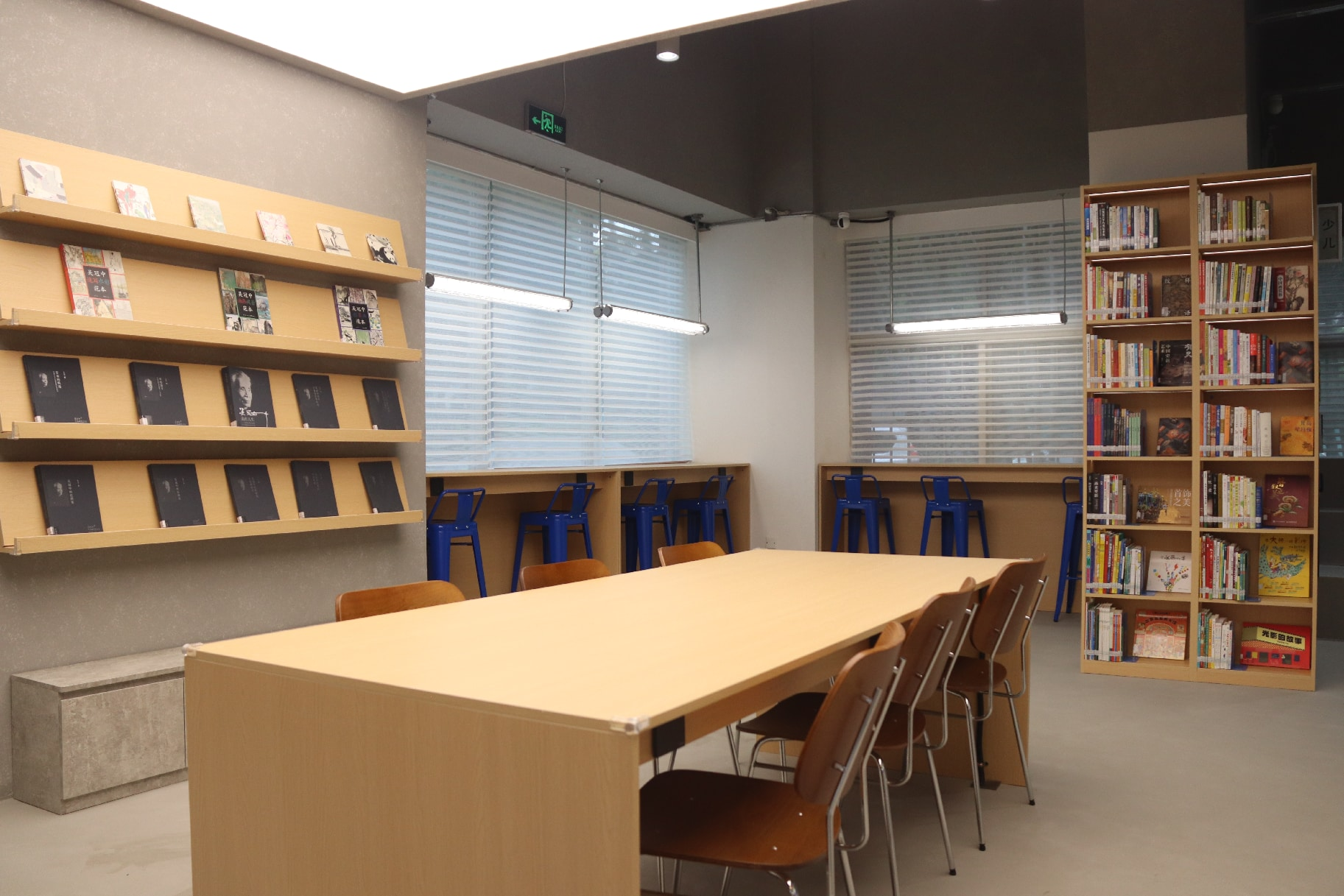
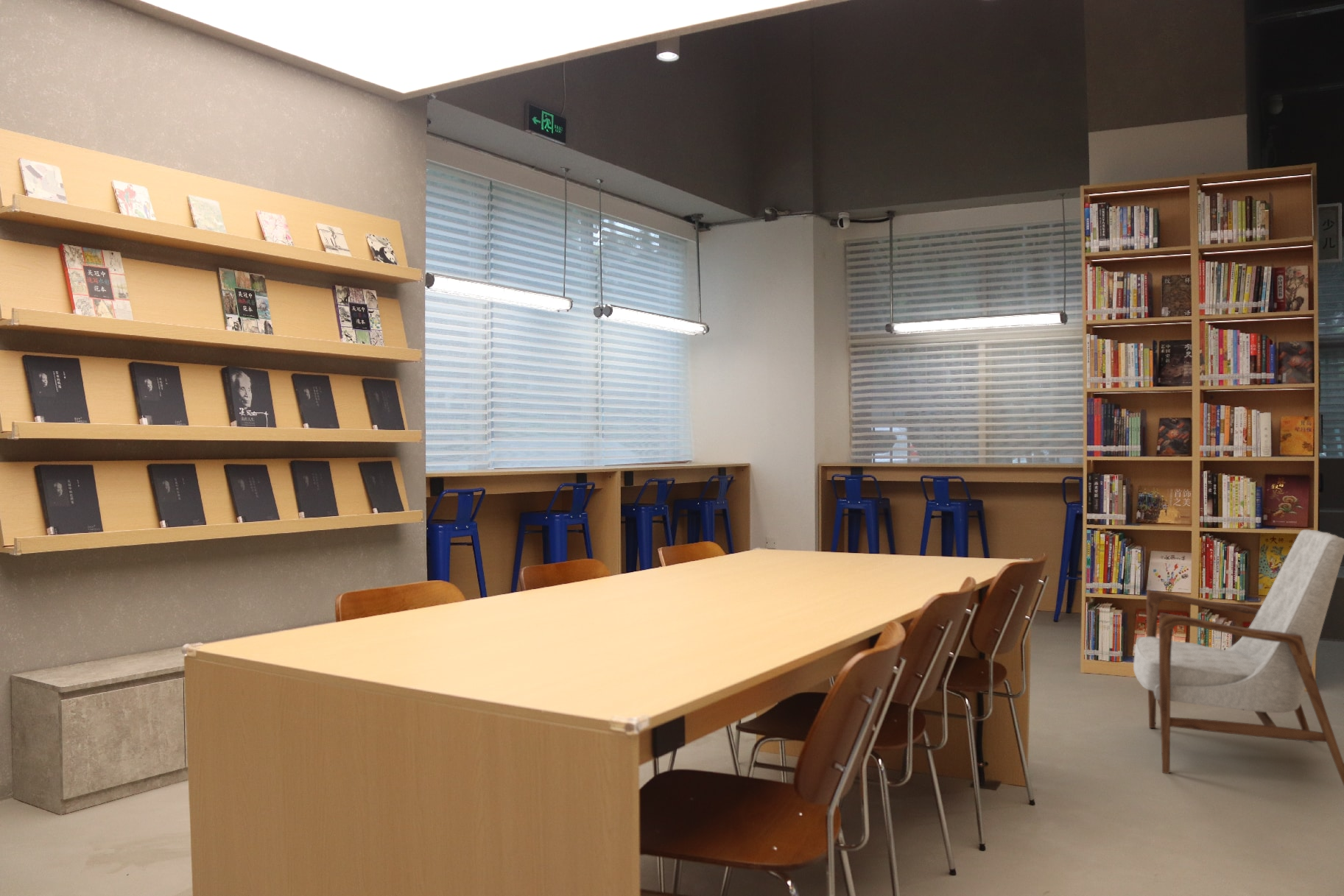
+ armchair [1133,529,1344,786]
